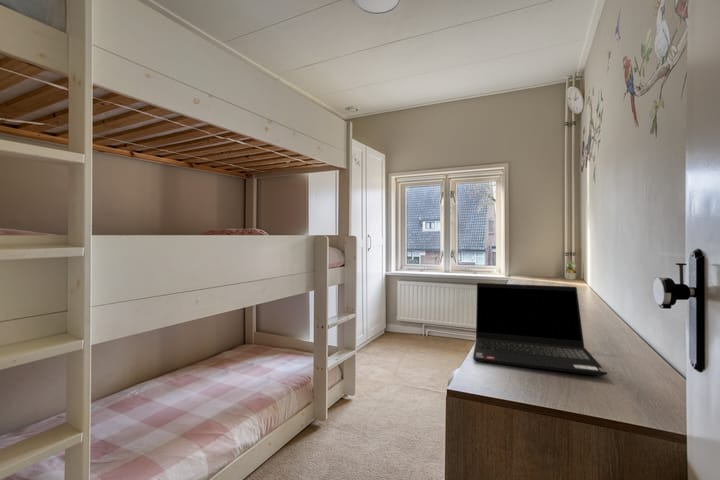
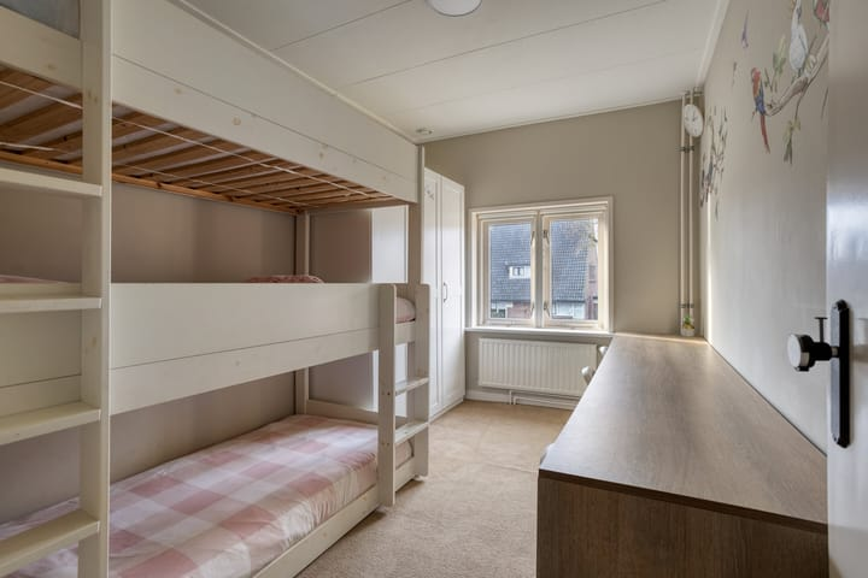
- laptop computer [472,282,608,377]
